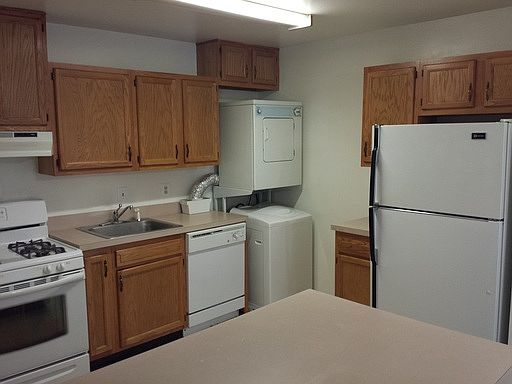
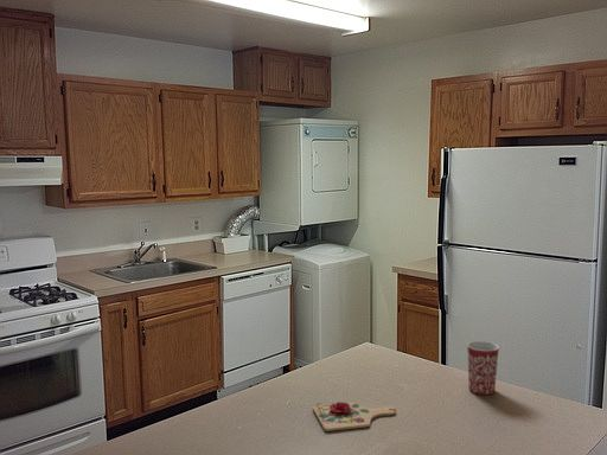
+ cutting board [312,400,397,432]
+ mug [466,340,500,396]
